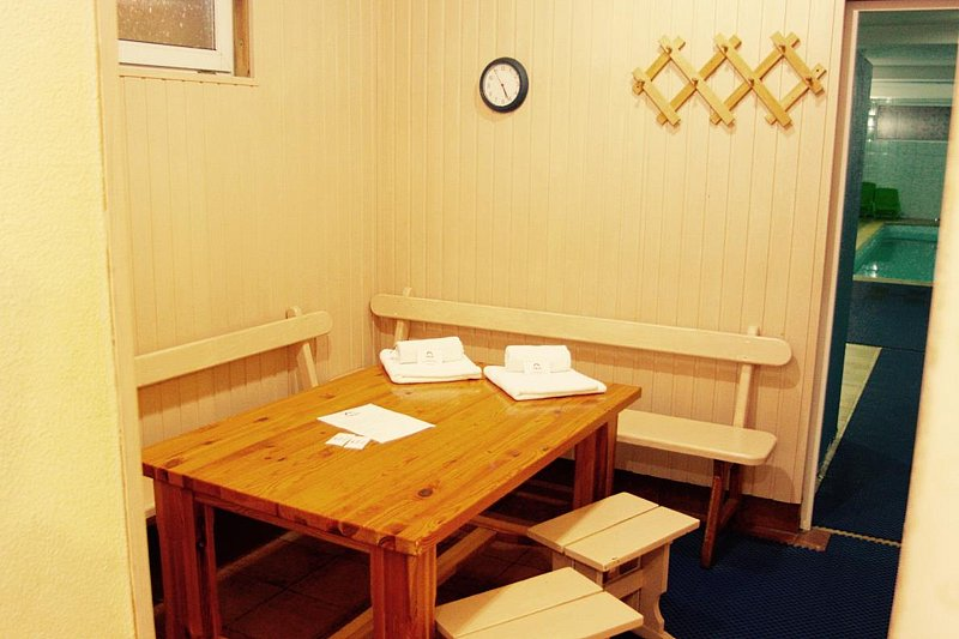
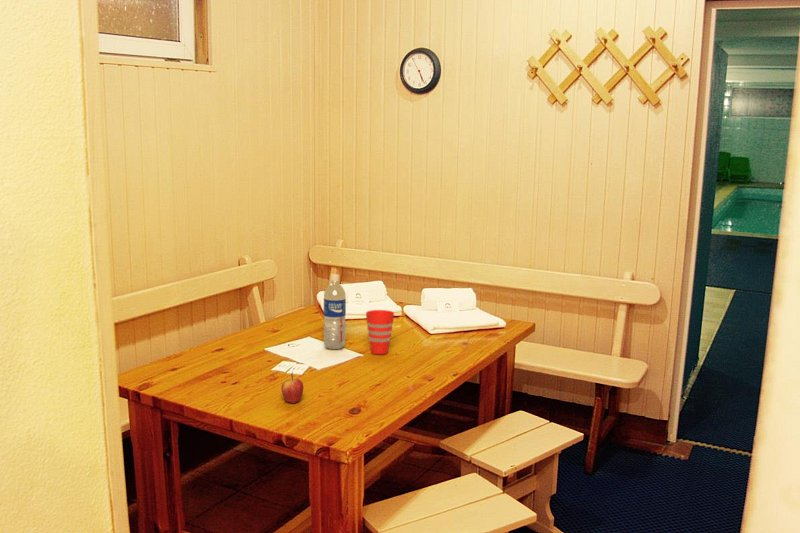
+ cup [365,309,395,355]
+ fruit [280,371,304,404]
+ water bottle [323,273,347,350]
